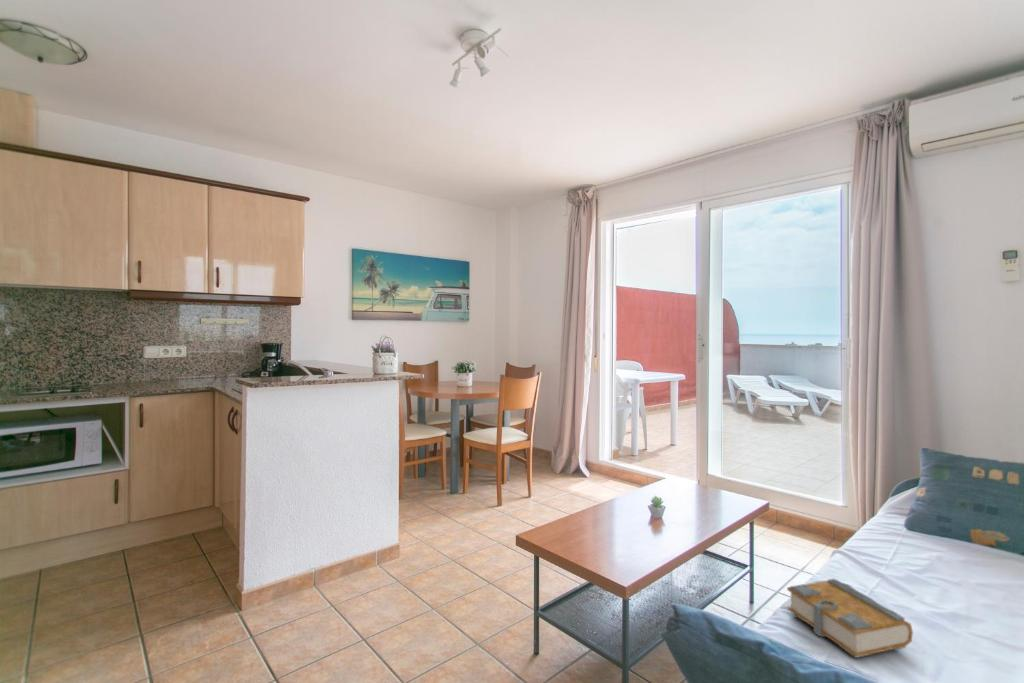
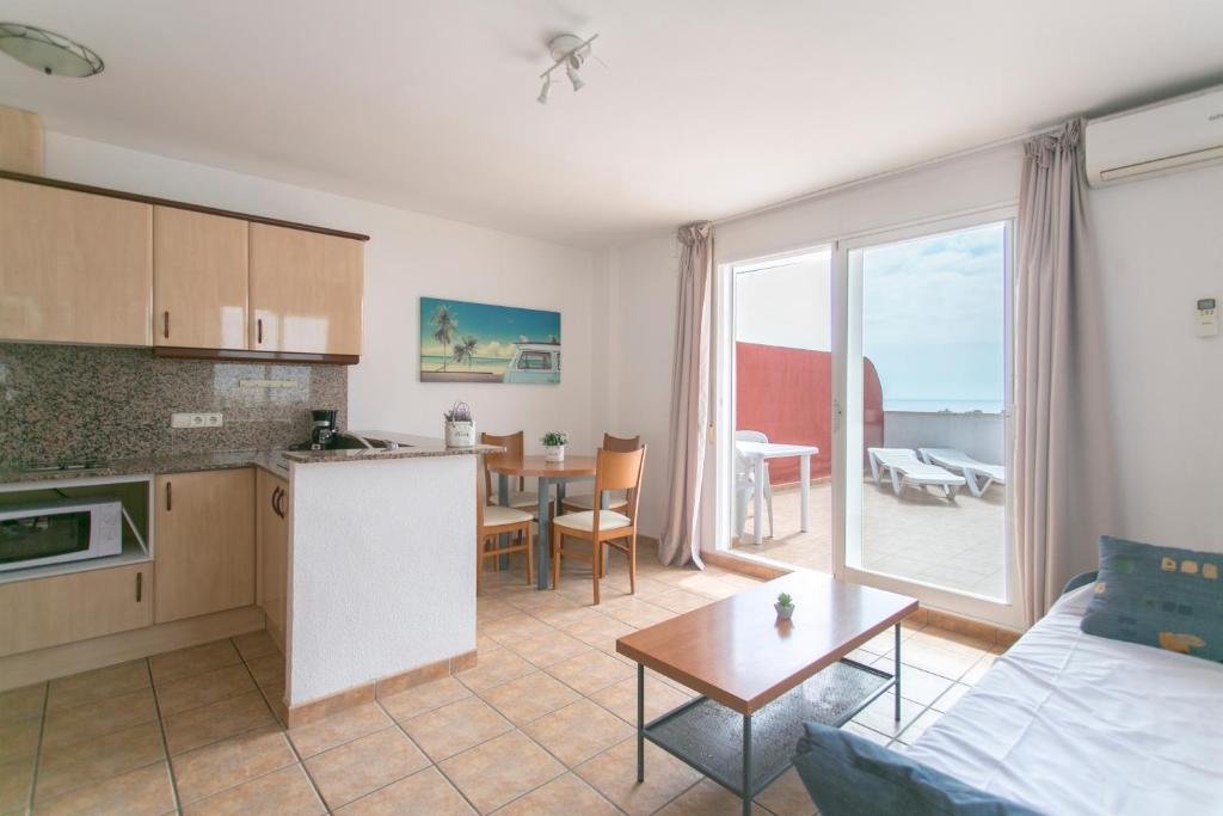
- book [786,578,914,659]
